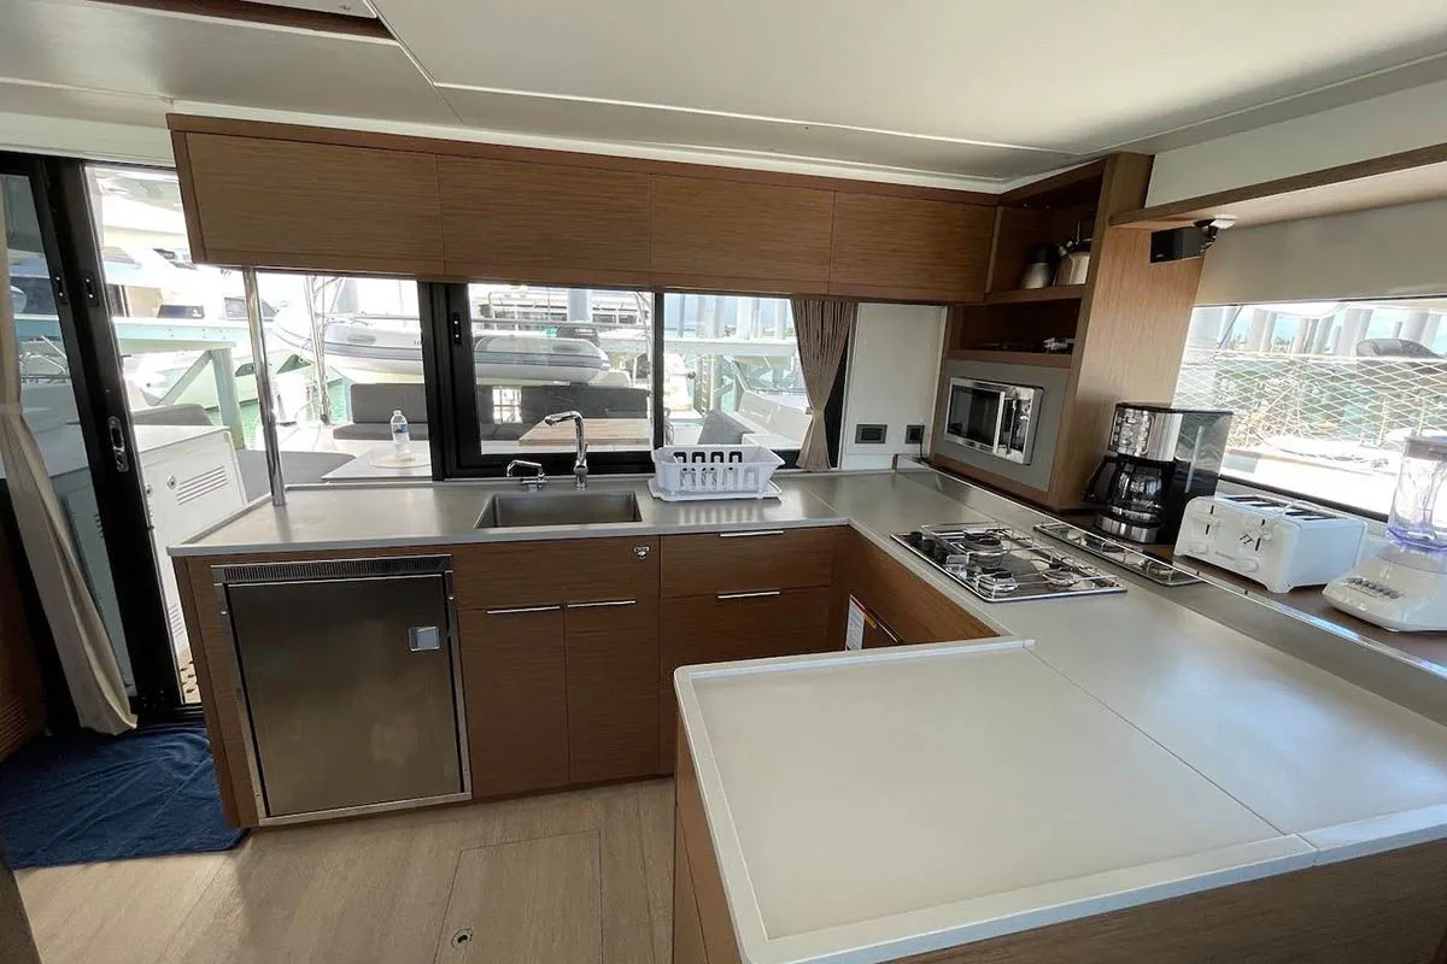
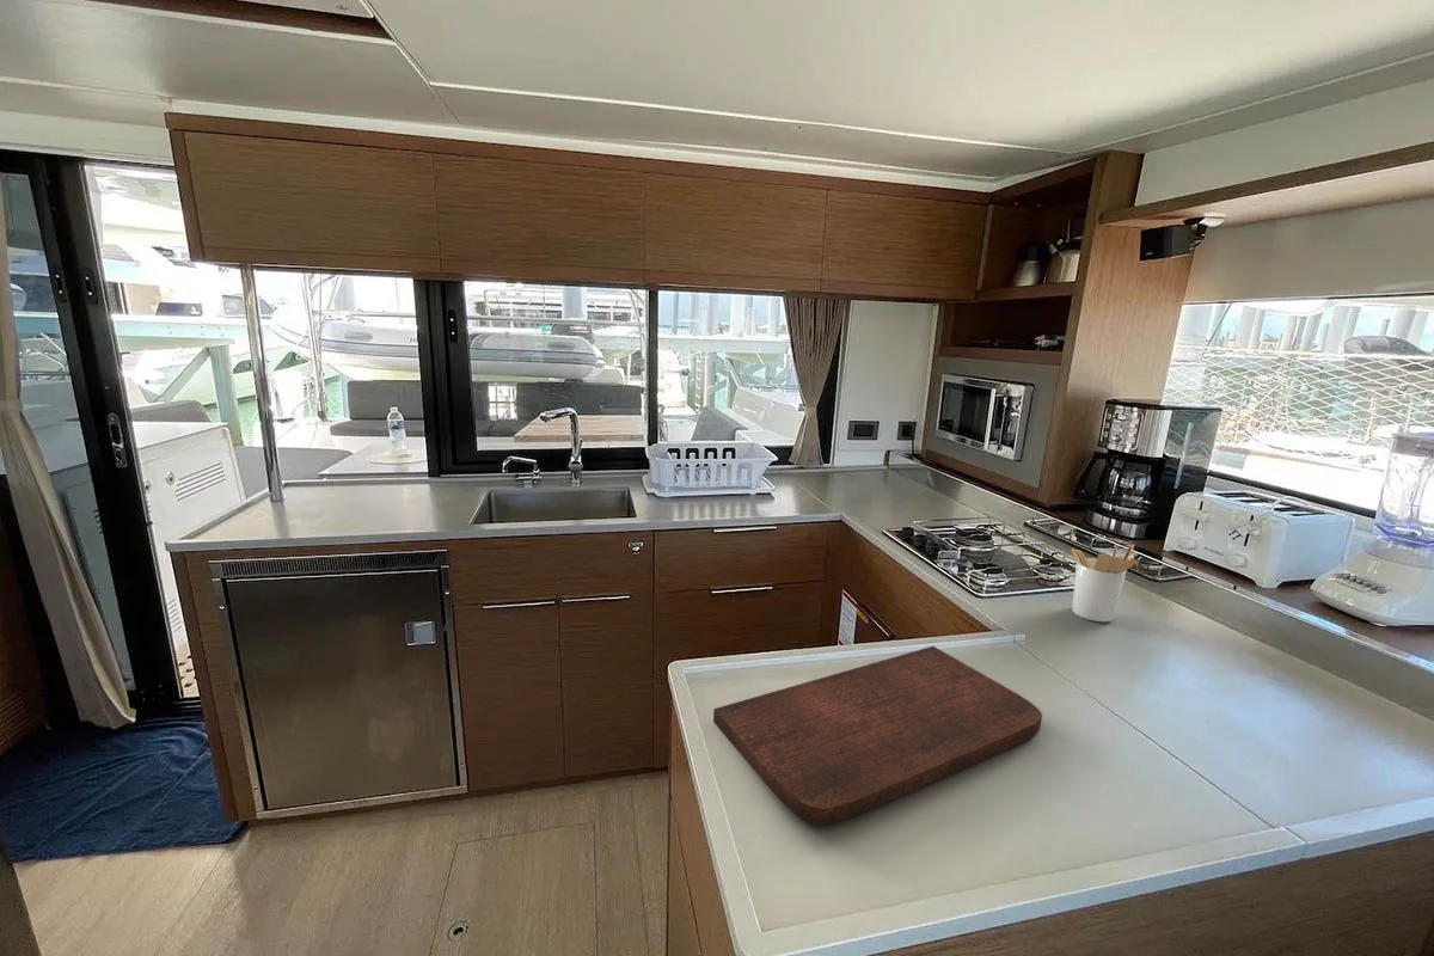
+ cutting board [712,645,1043,826]
+ utensil holder [1071,544,1139,623]
